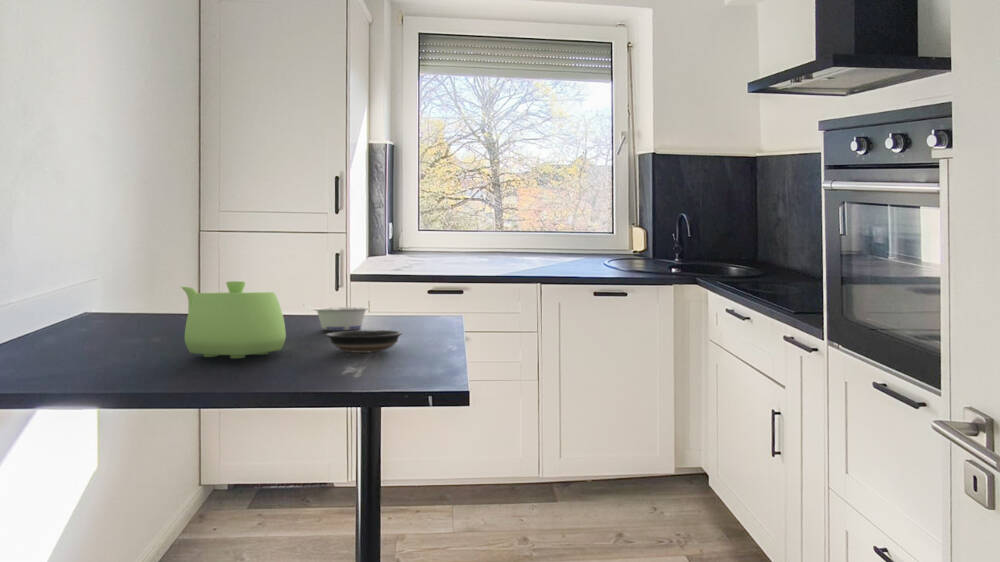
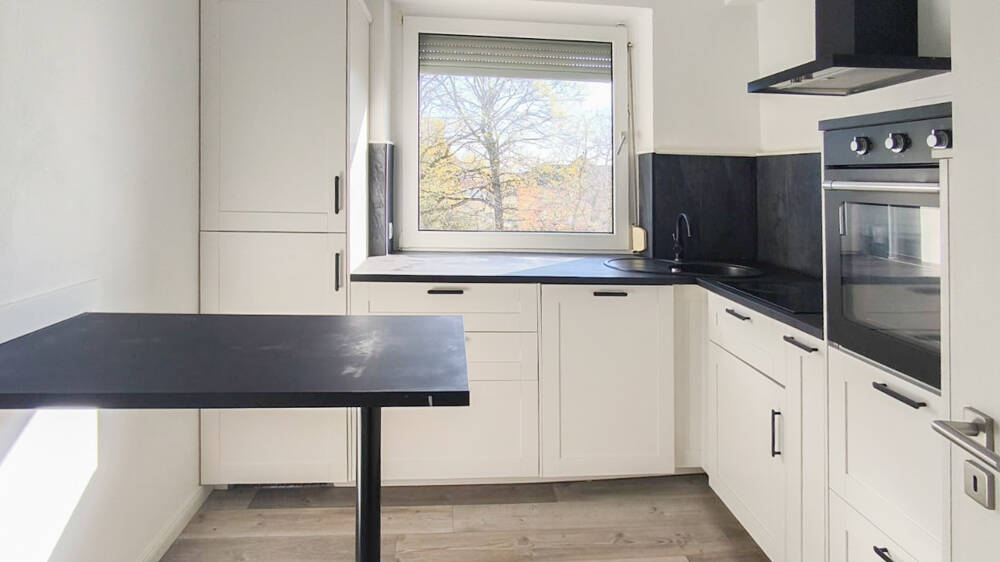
- teapot [180,280,287,359]
- saucer [325,329,403,354]
- legume [304,304,370,331]
